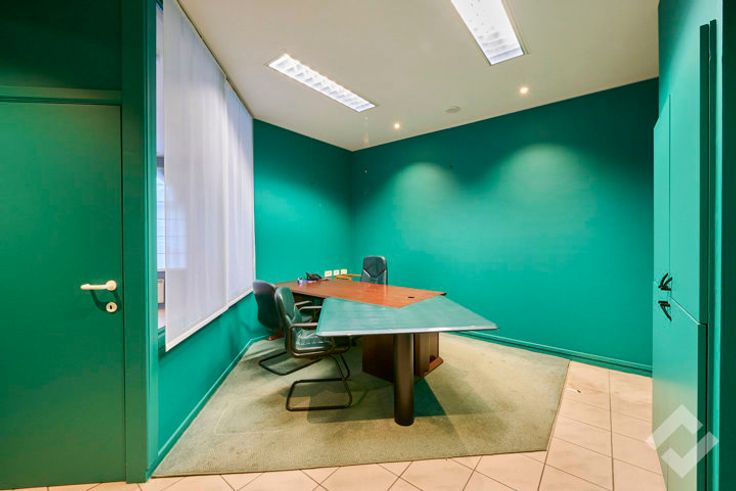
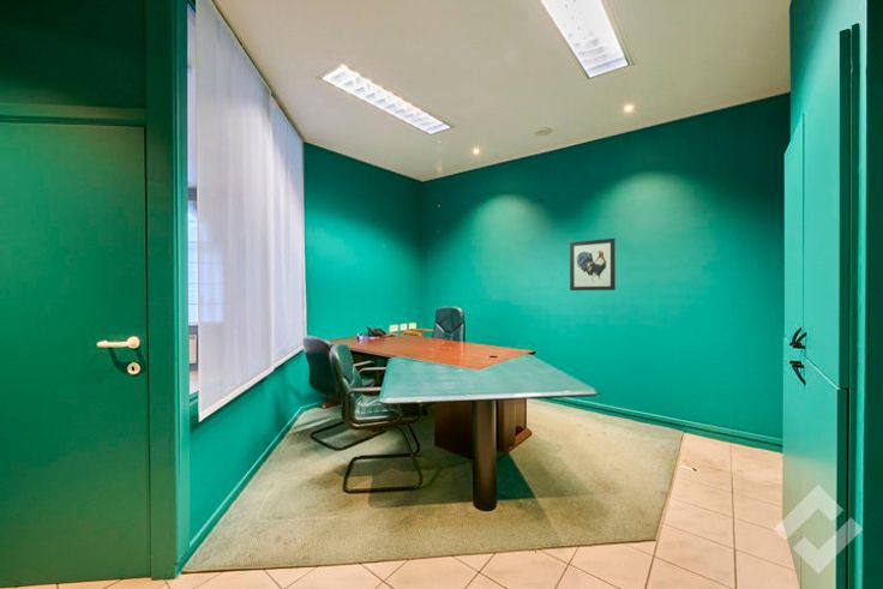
+ wall art [569,238,617,292]
